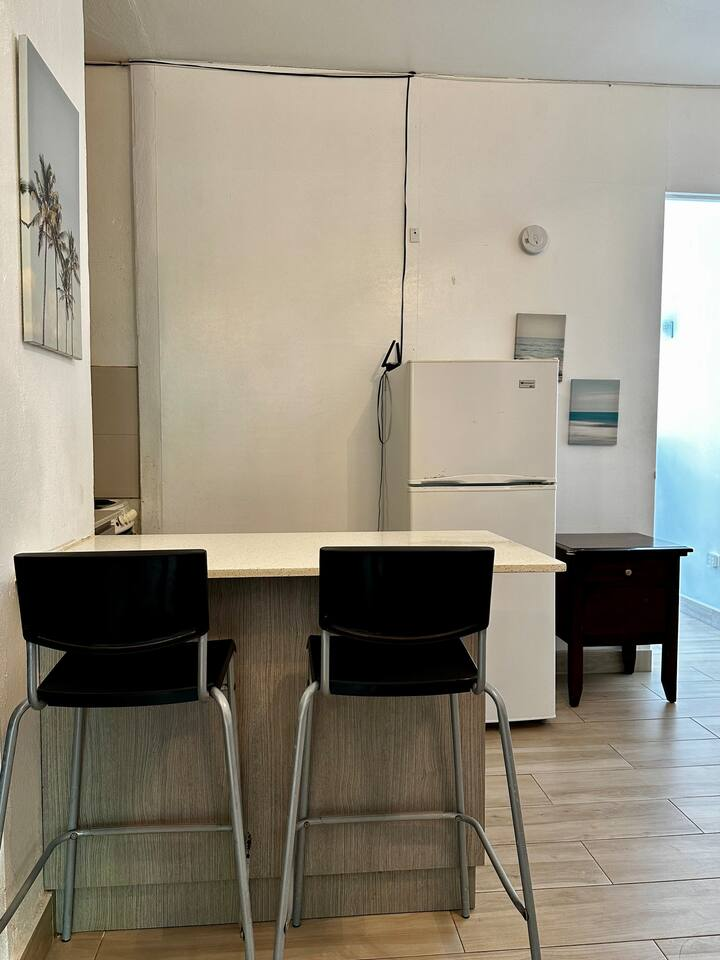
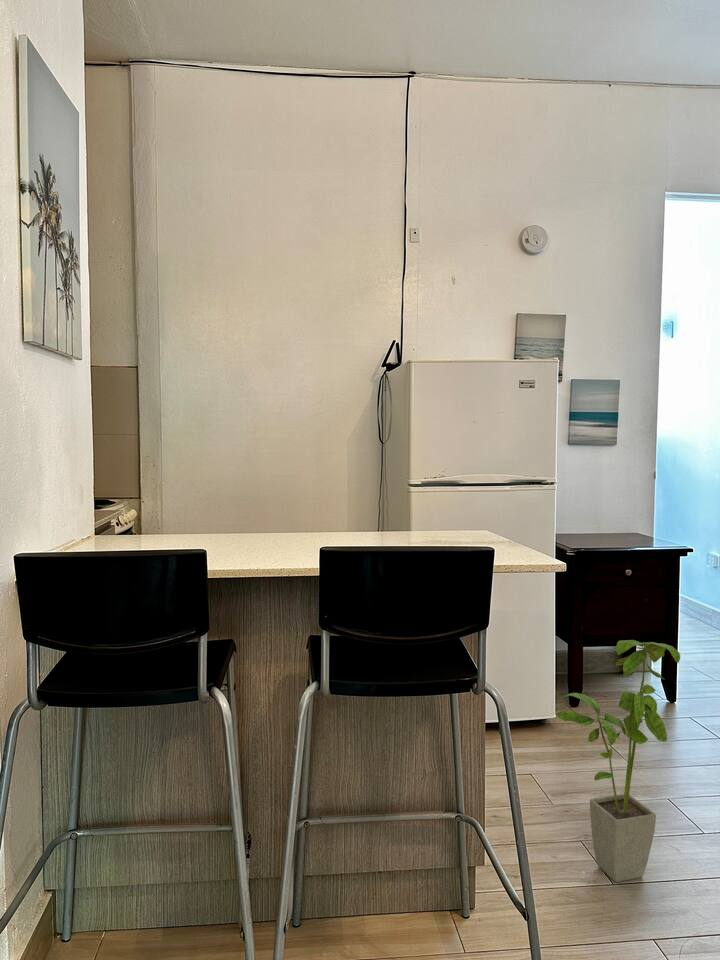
+ house plant [556,639,681,883]
